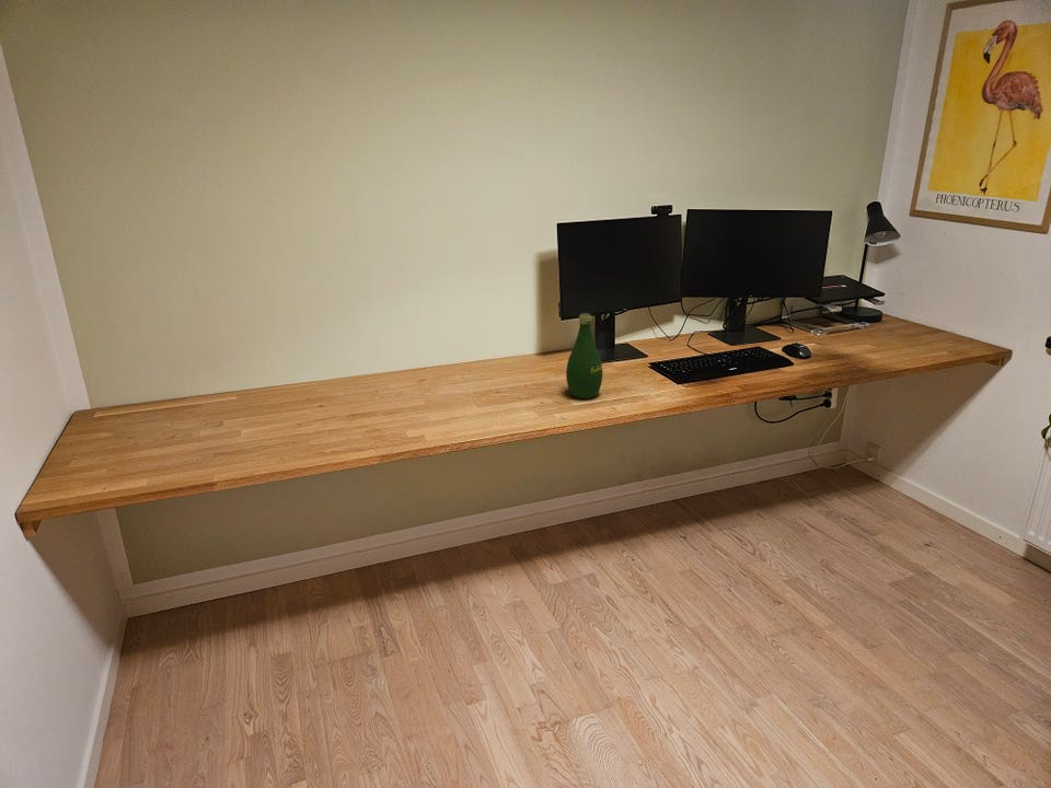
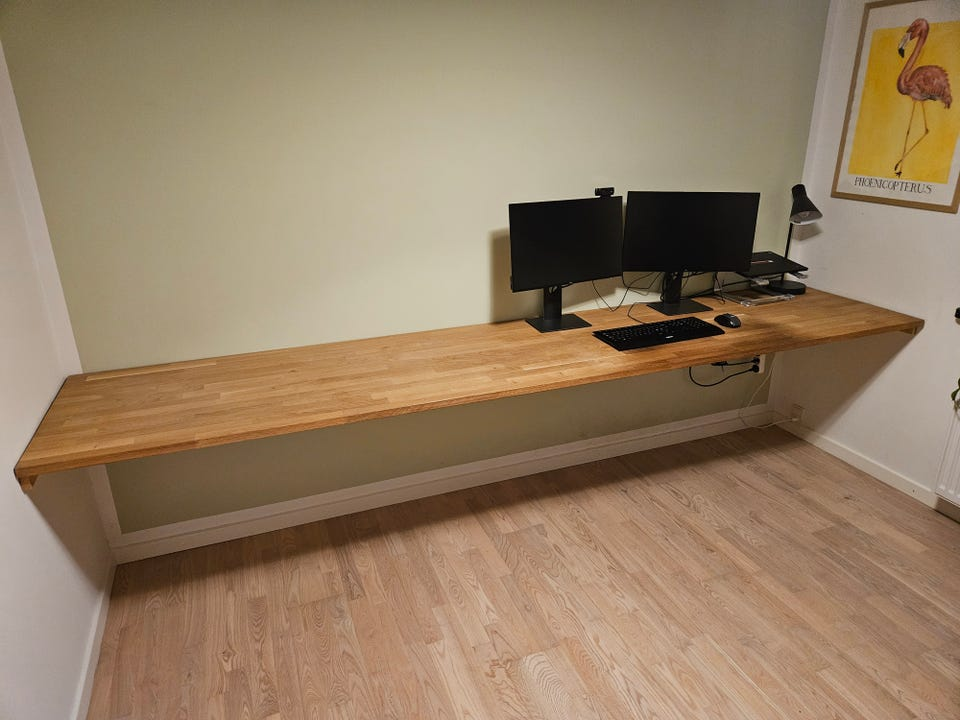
- bottle [565,312,603,399]
